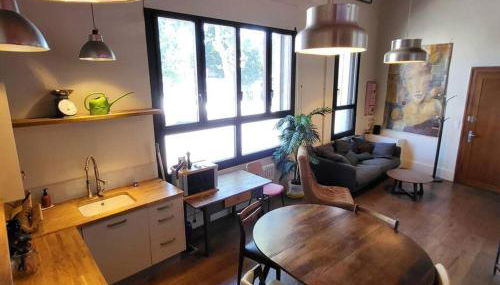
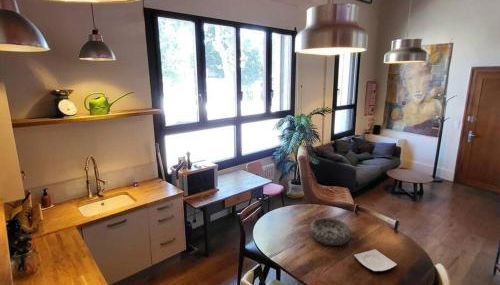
+ decorative bowl [308,217,352,246]
+ plate [353,249,398,273]
